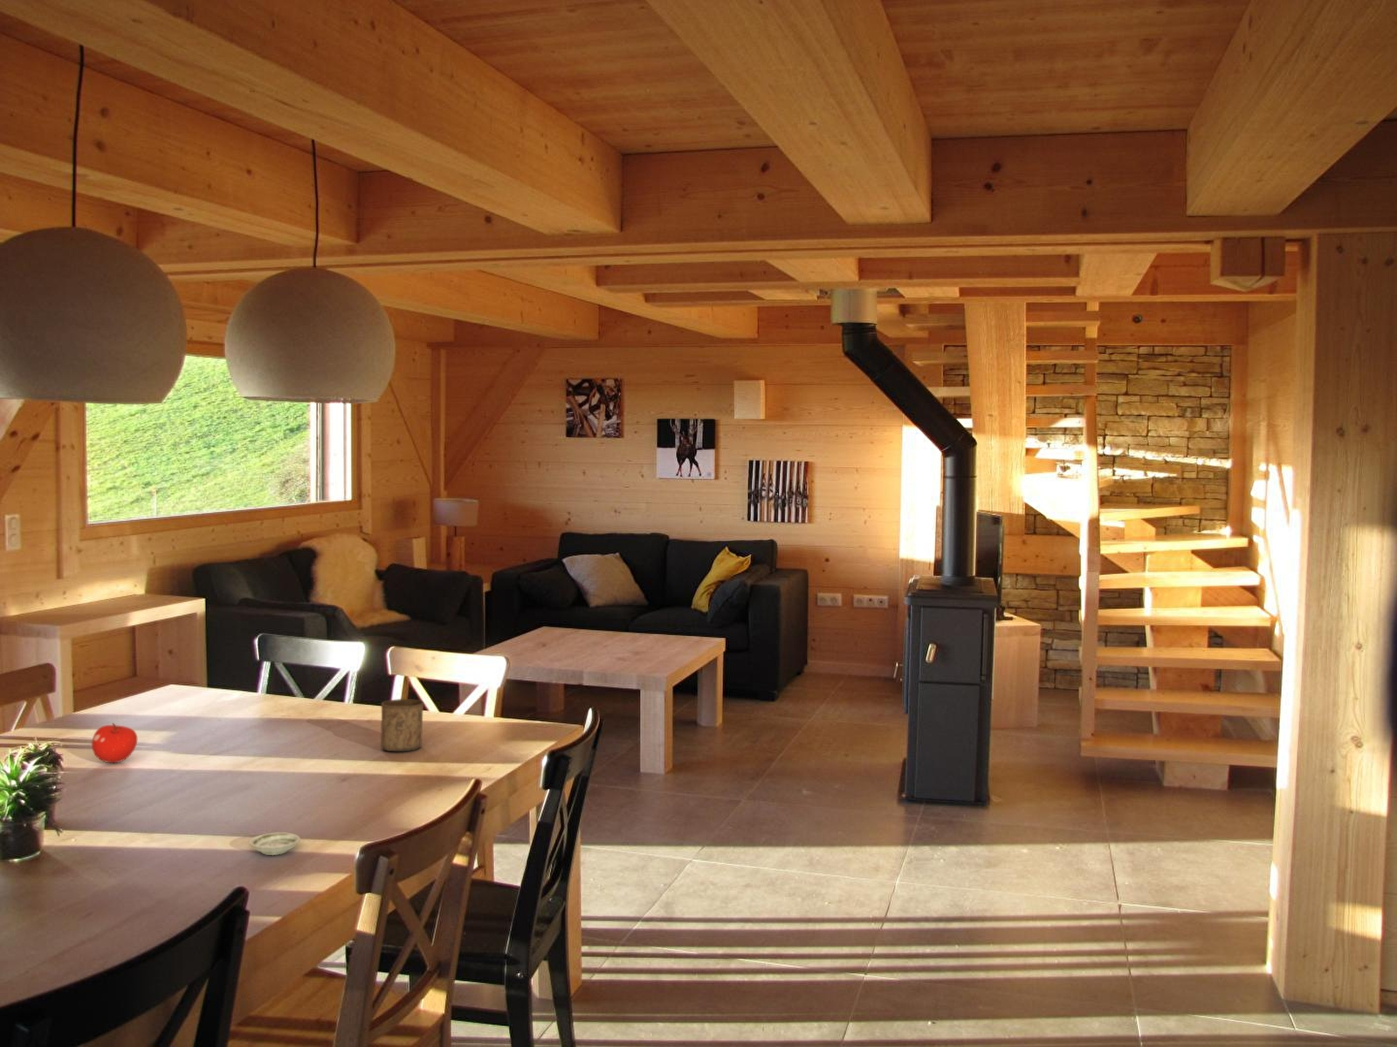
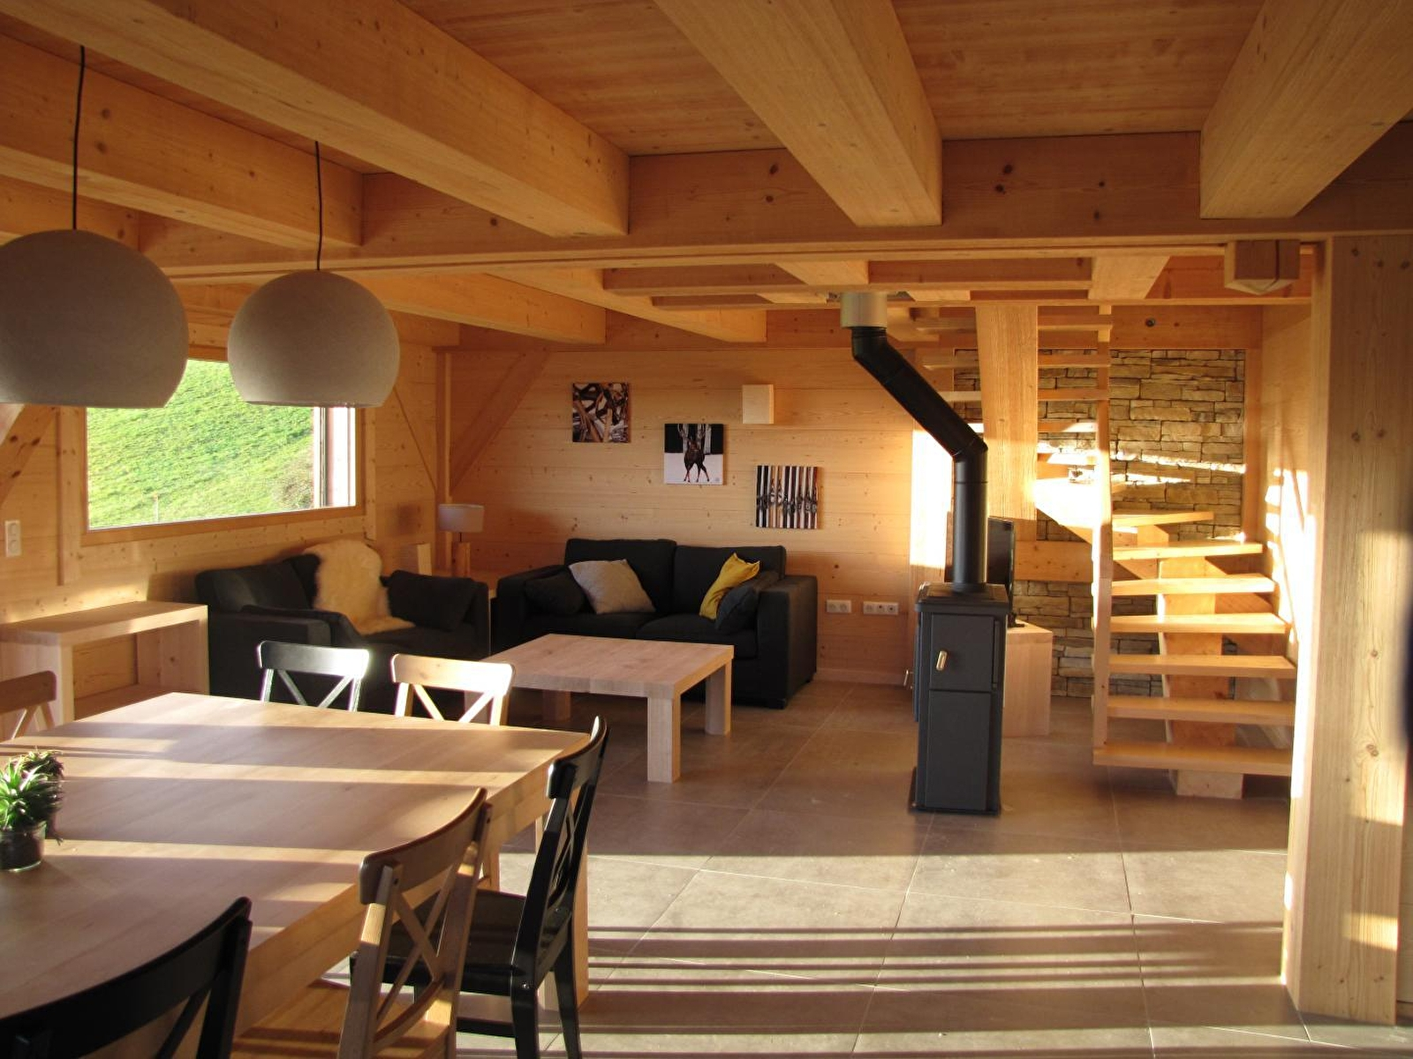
- cup [380,698,425,752]
- saucer [248,831,301,856]
- fruit [91,723,138,763]
